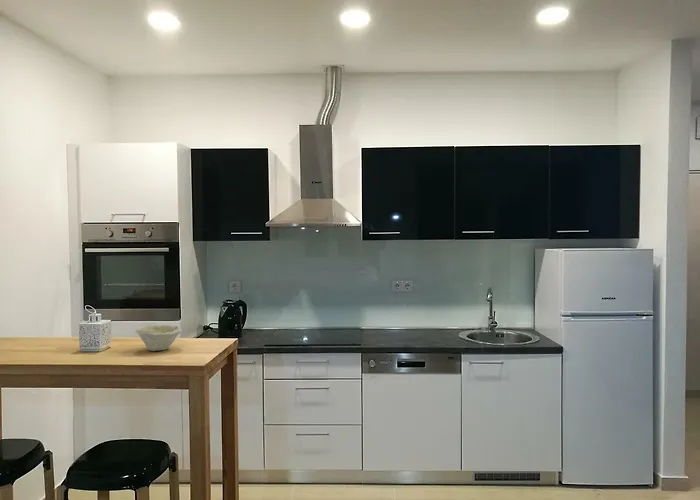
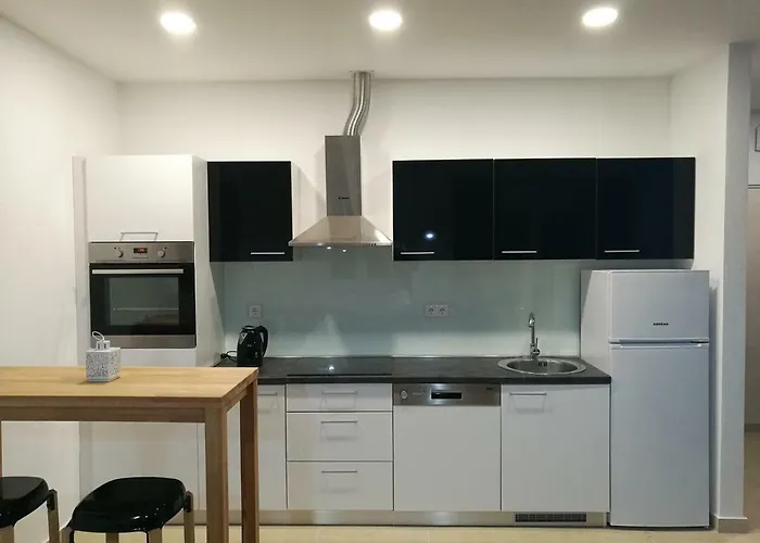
- bowl [134,324,183,352]
